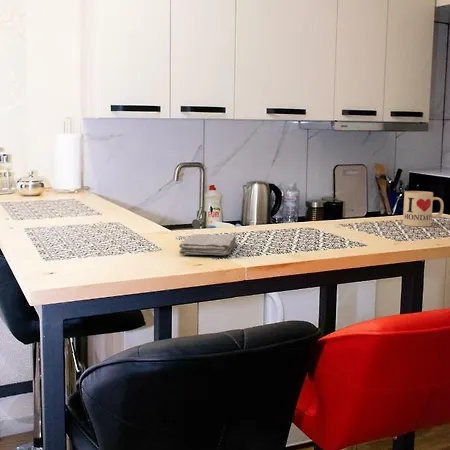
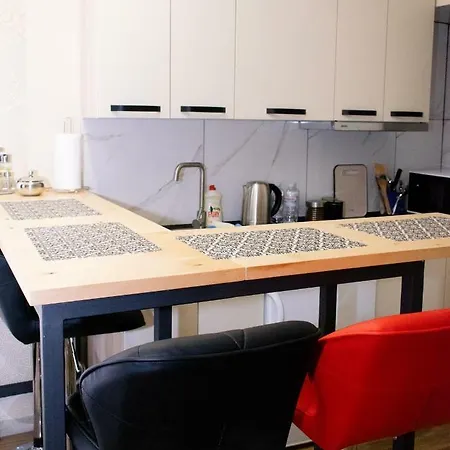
- mug [402,190,445,228]
- washcloth [178,233,237,256]
